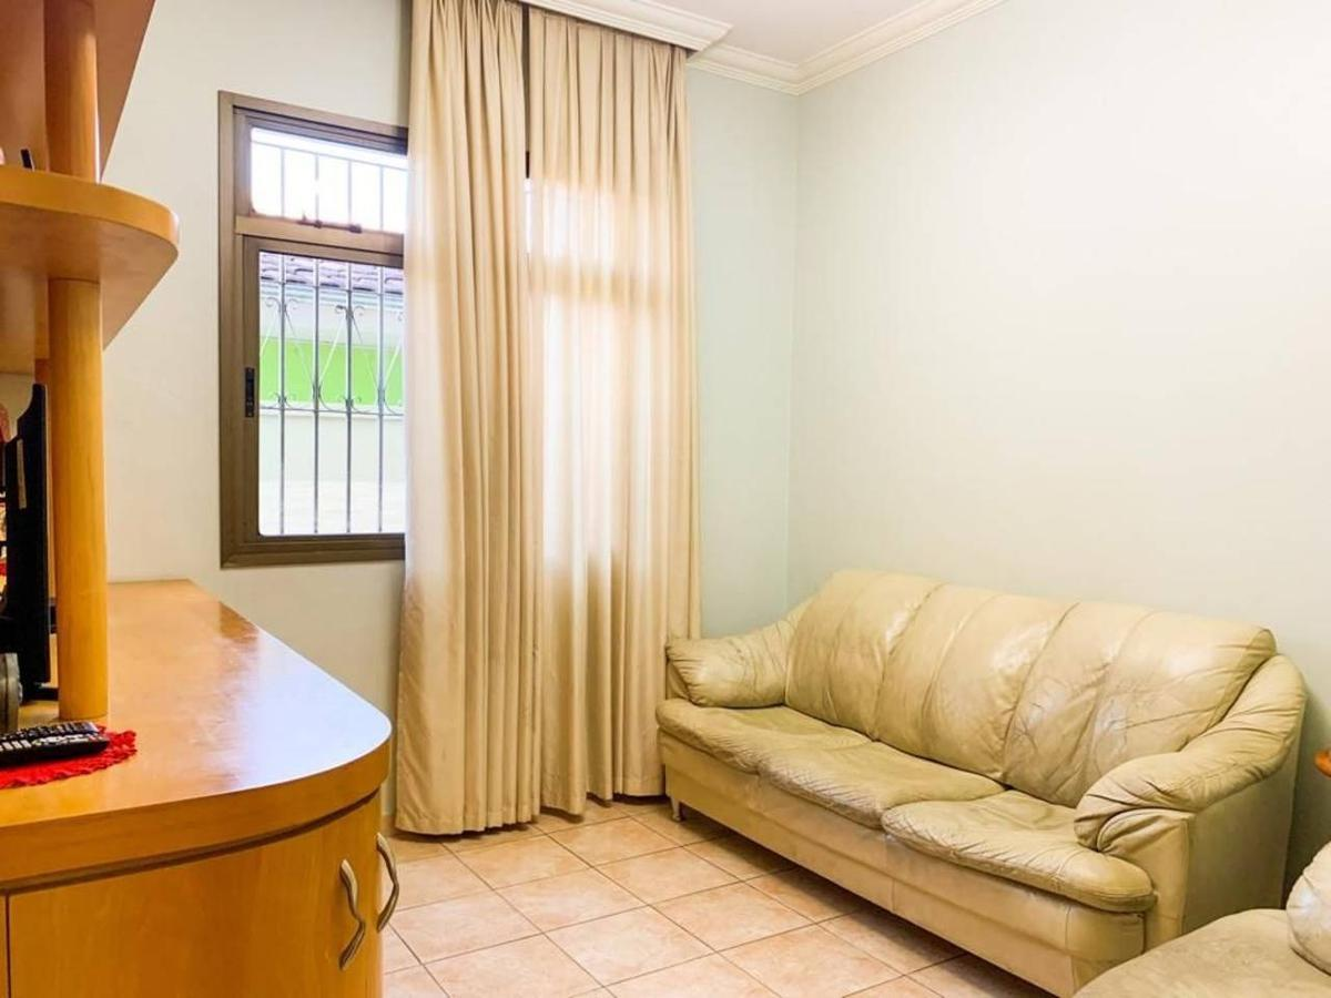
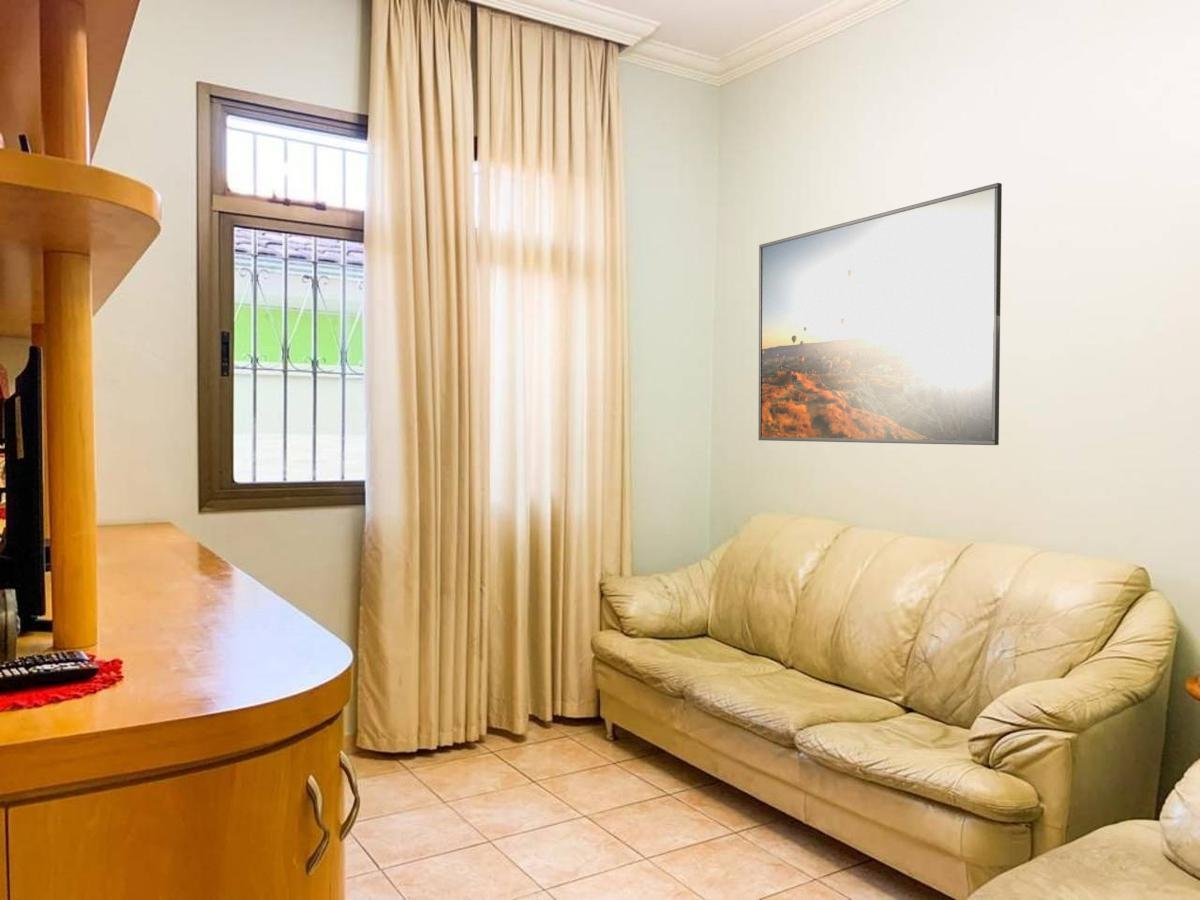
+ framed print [758,182,1003,446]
